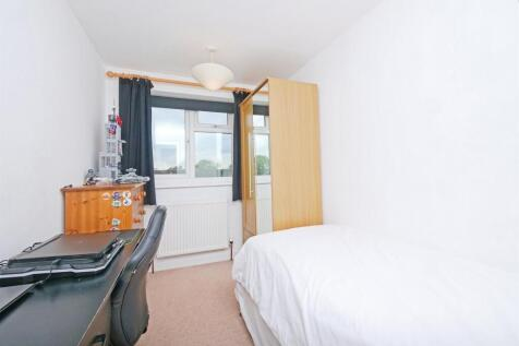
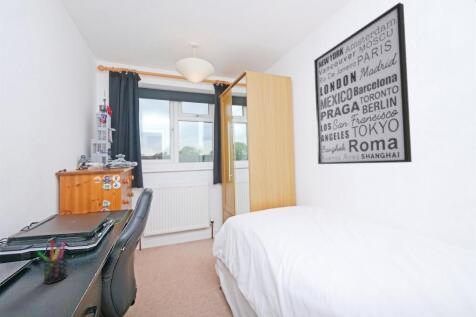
+ pen holder [36,239,68,285]
+ wall art [313,1,413,165]
